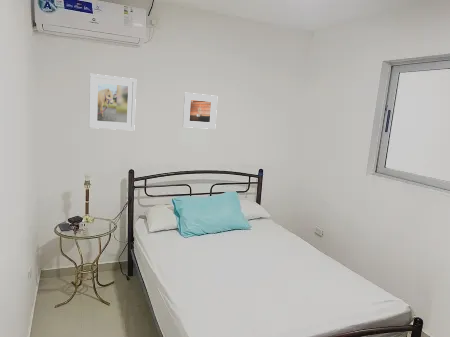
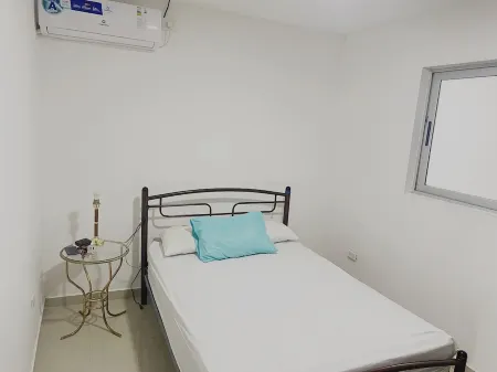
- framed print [88,73,137,131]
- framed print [182,92,218,130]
